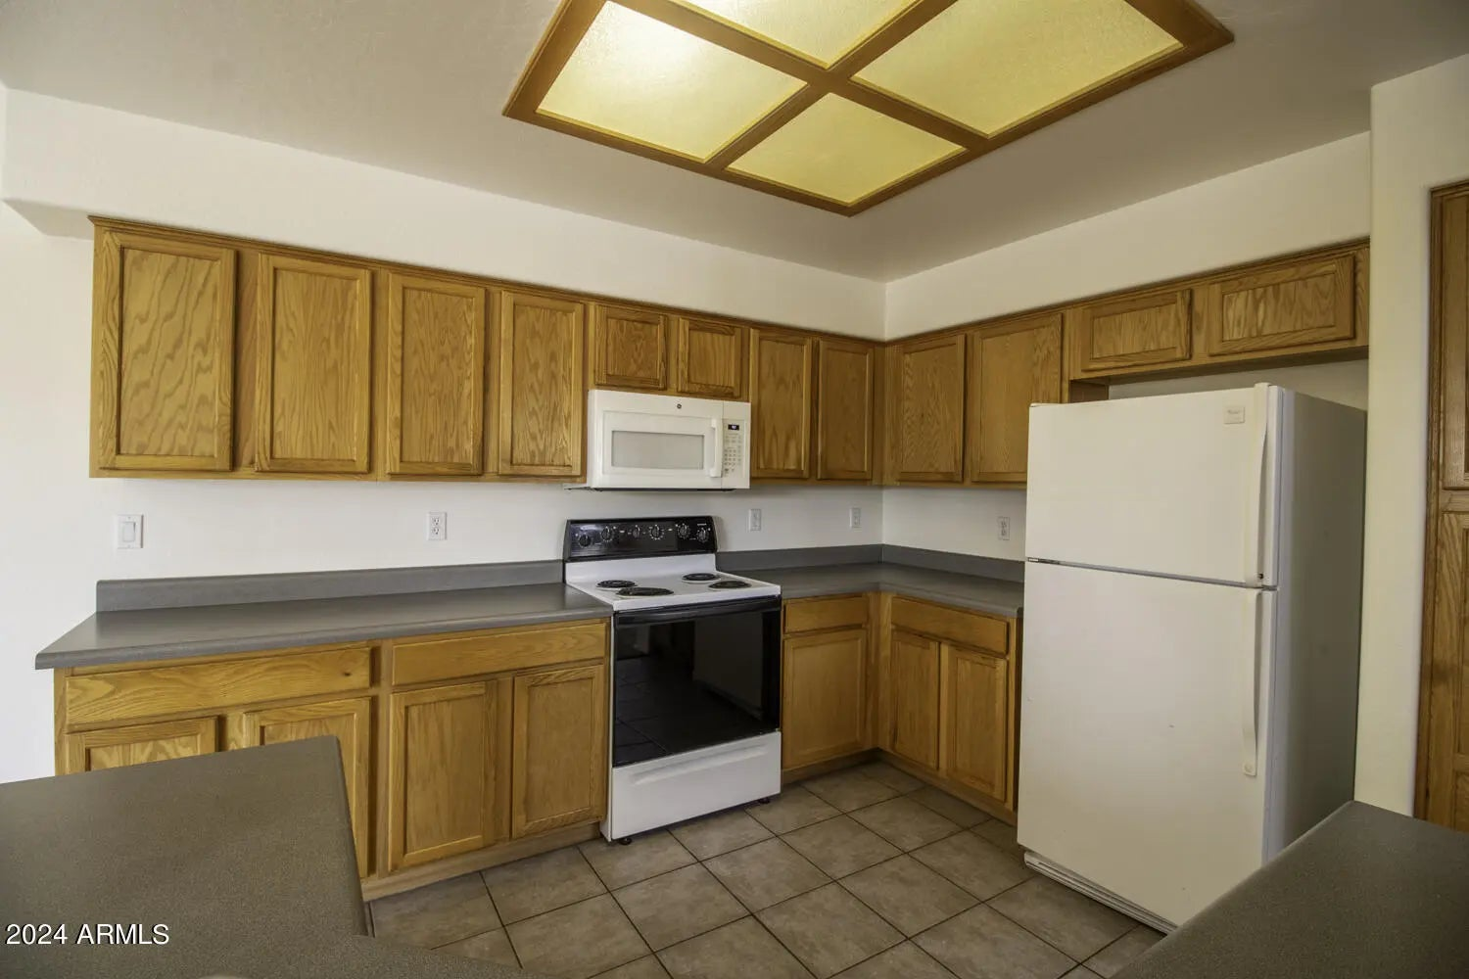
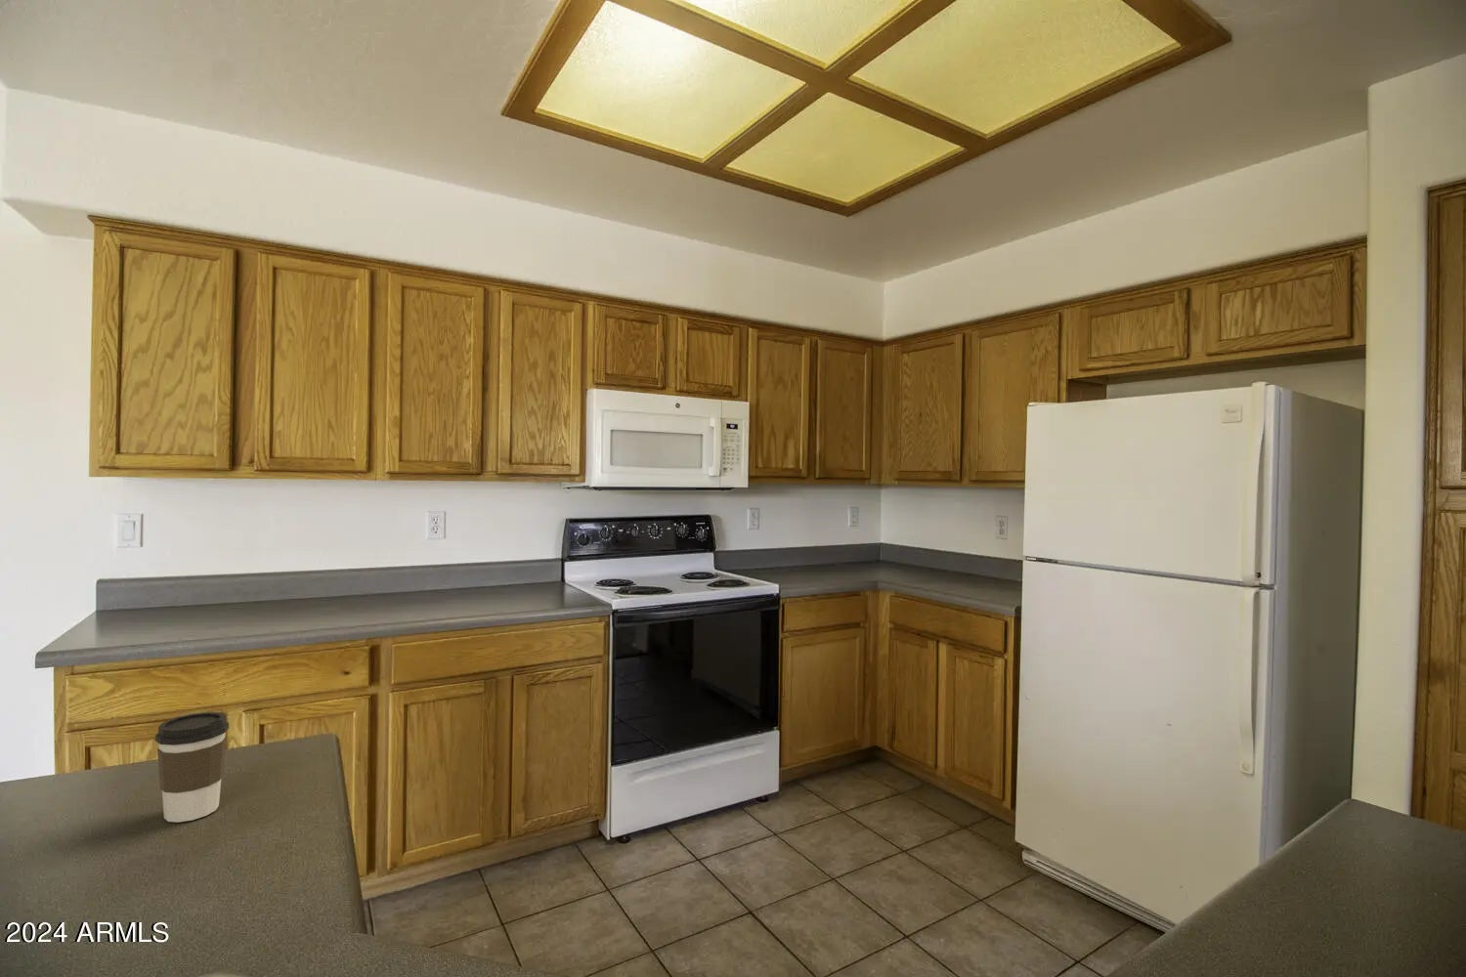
+ coffee cup [155,711,230,823]
